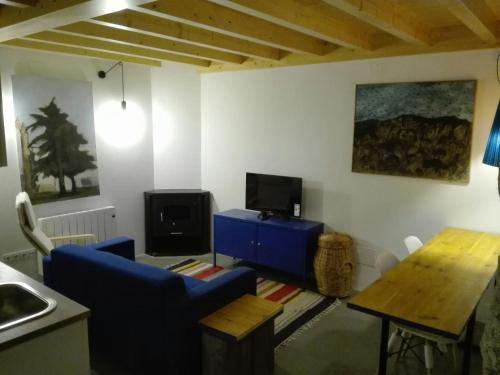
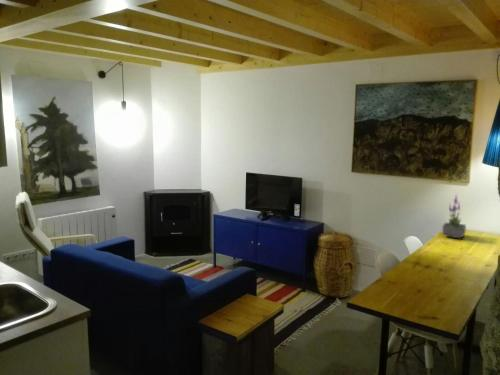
+ potted plant [441,192,467,239]
